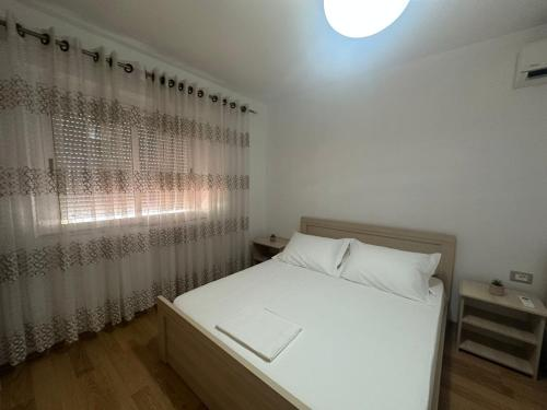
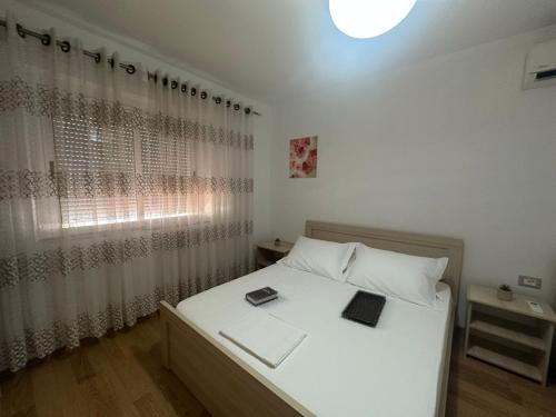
+ serving tray [340,289,387,326]
+ hardback book [245,286,279,307]
+ wall art [288,135,319,179]
